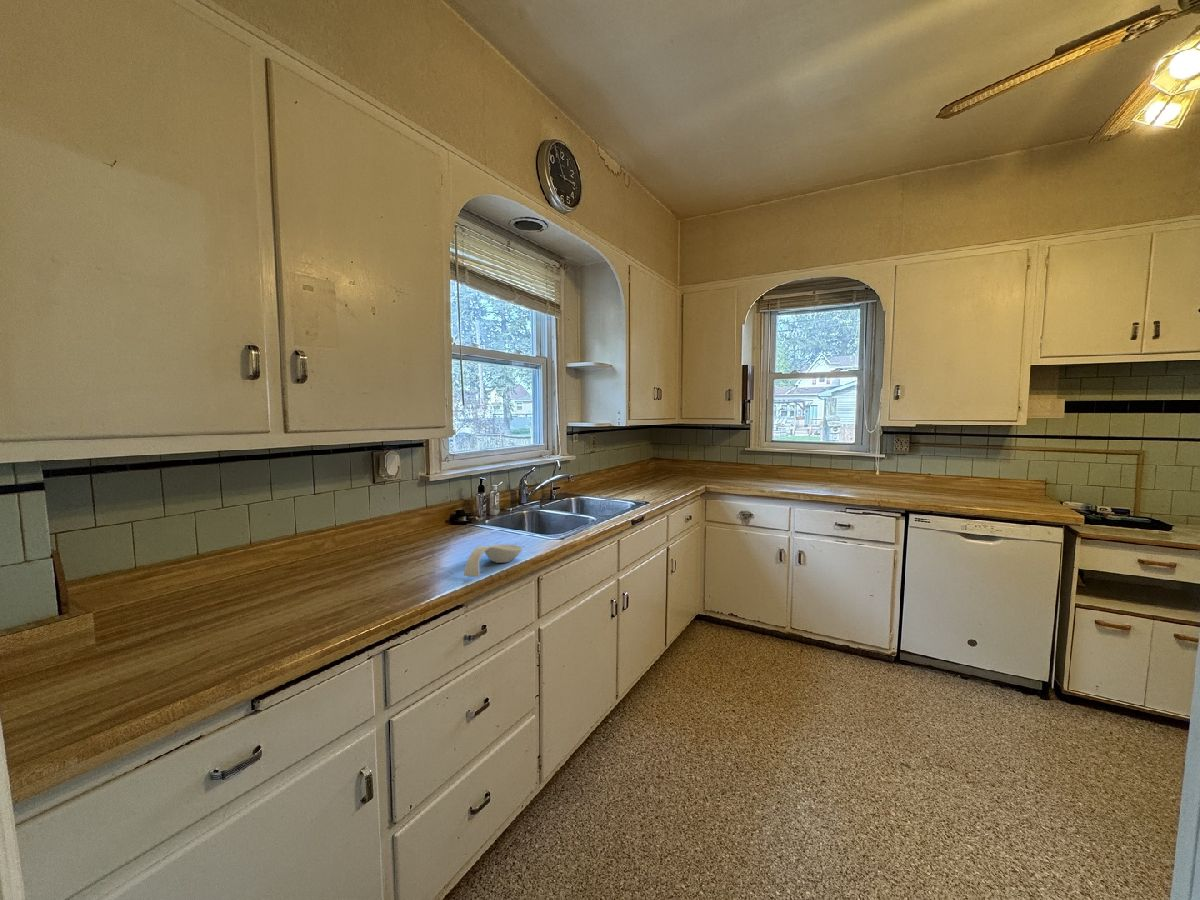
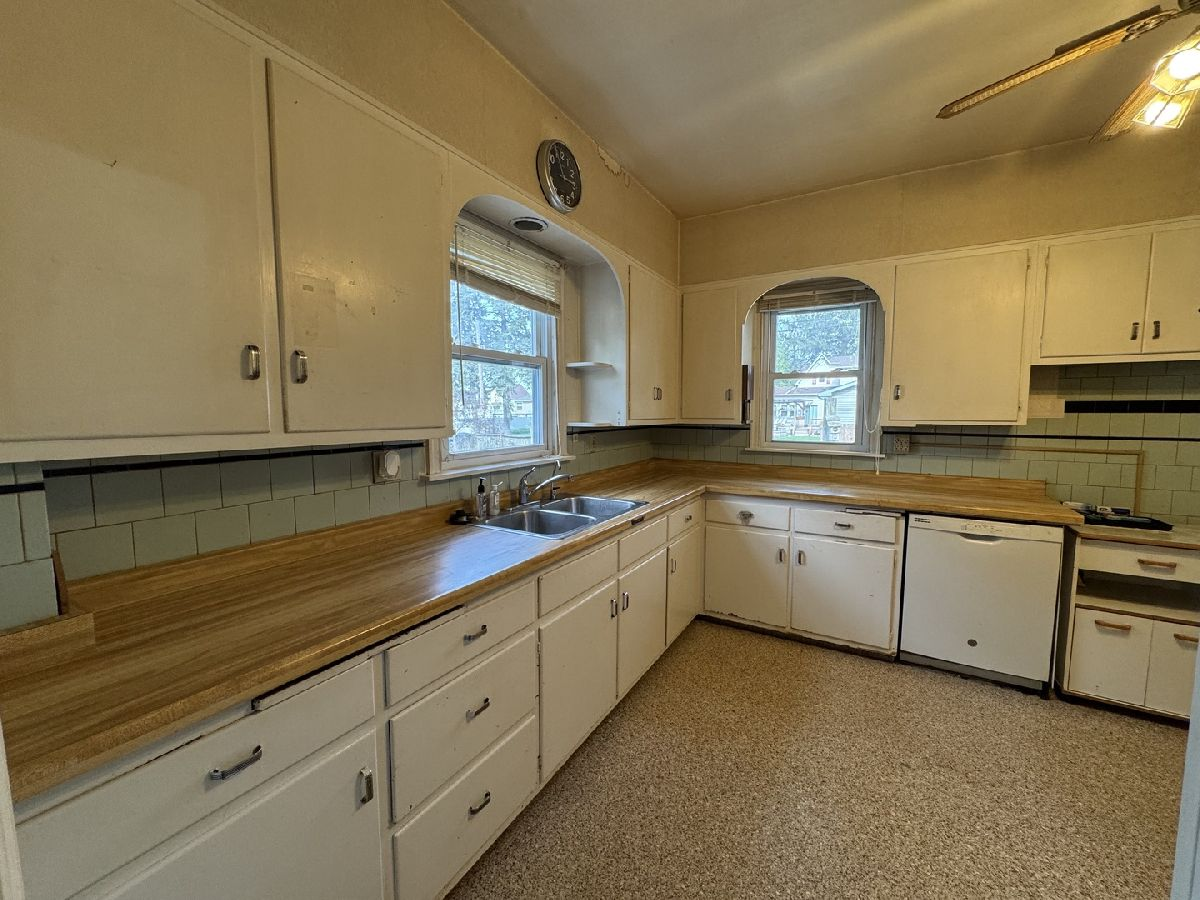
- spoon rest [463,543,523,578]
